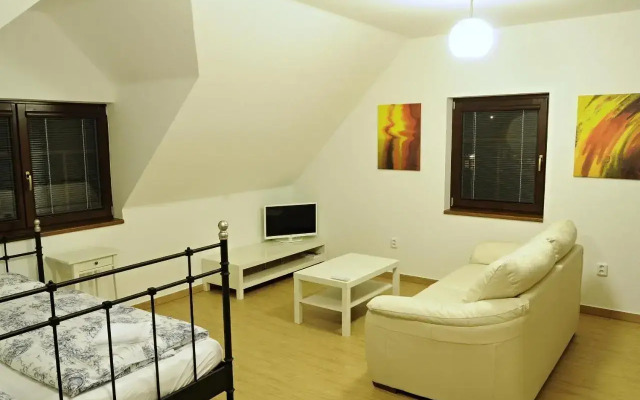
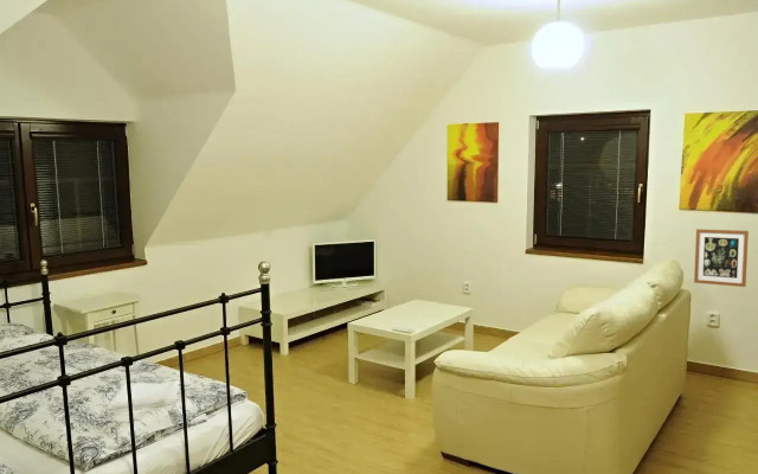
+ wall art [693,228,750,288]
